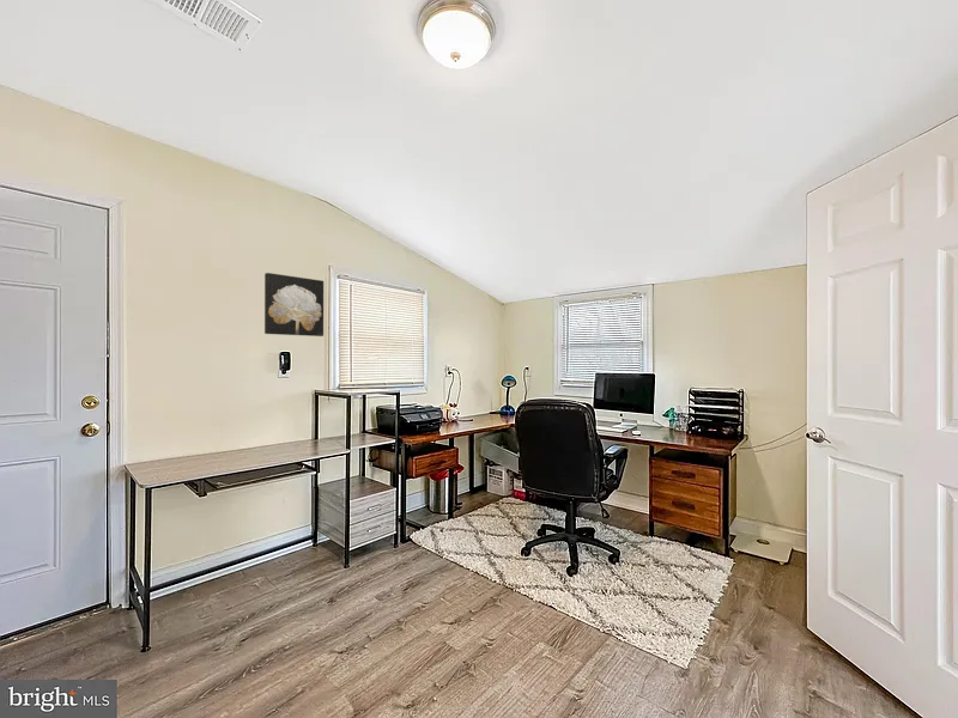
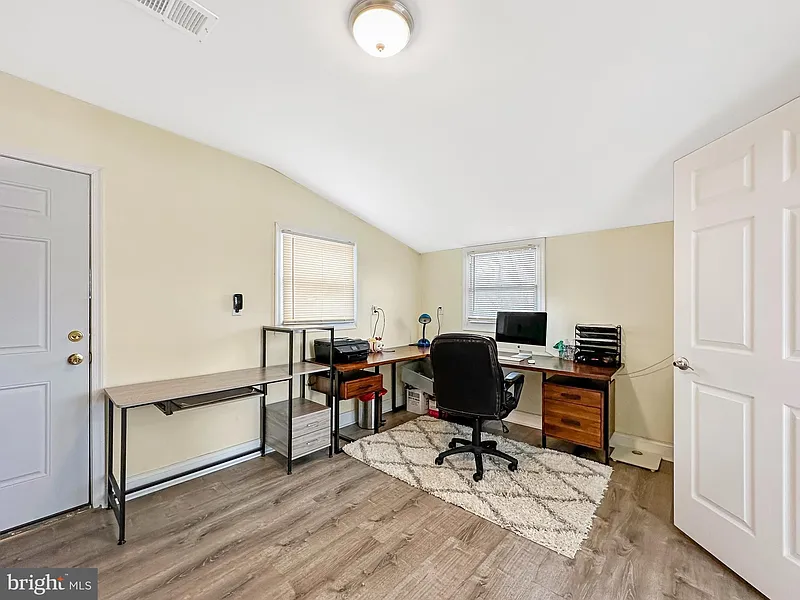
- wall art [263,272,325,337]
